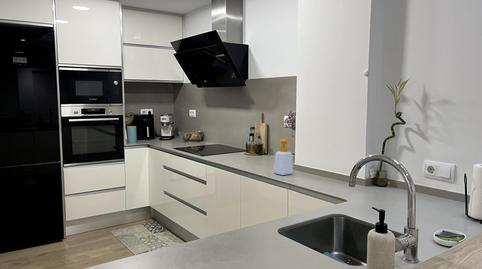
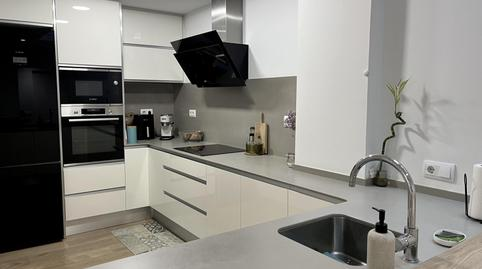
- soap bottle [273,138,294,176]
